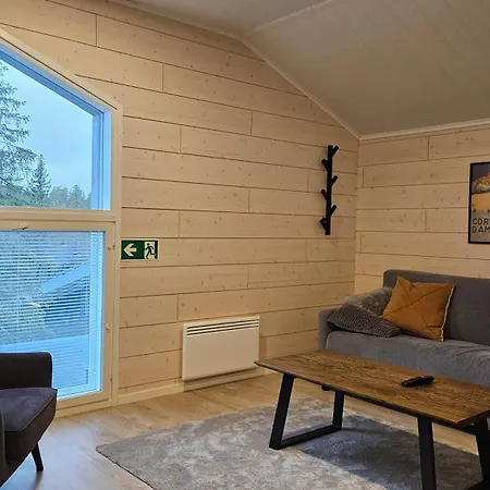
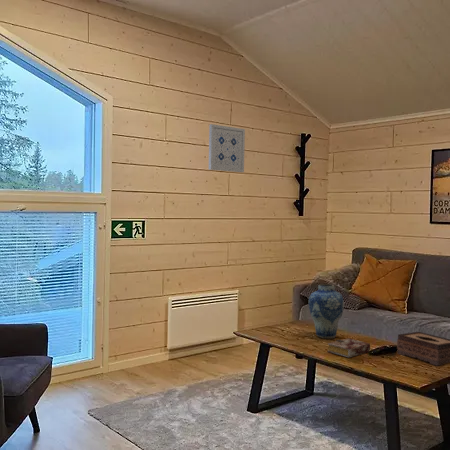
+ book [326,337,371,358]
+ vase [308,283,345,340]
+ tissue box [396,331,450,367]
+ wall art [208,123,246,173]
